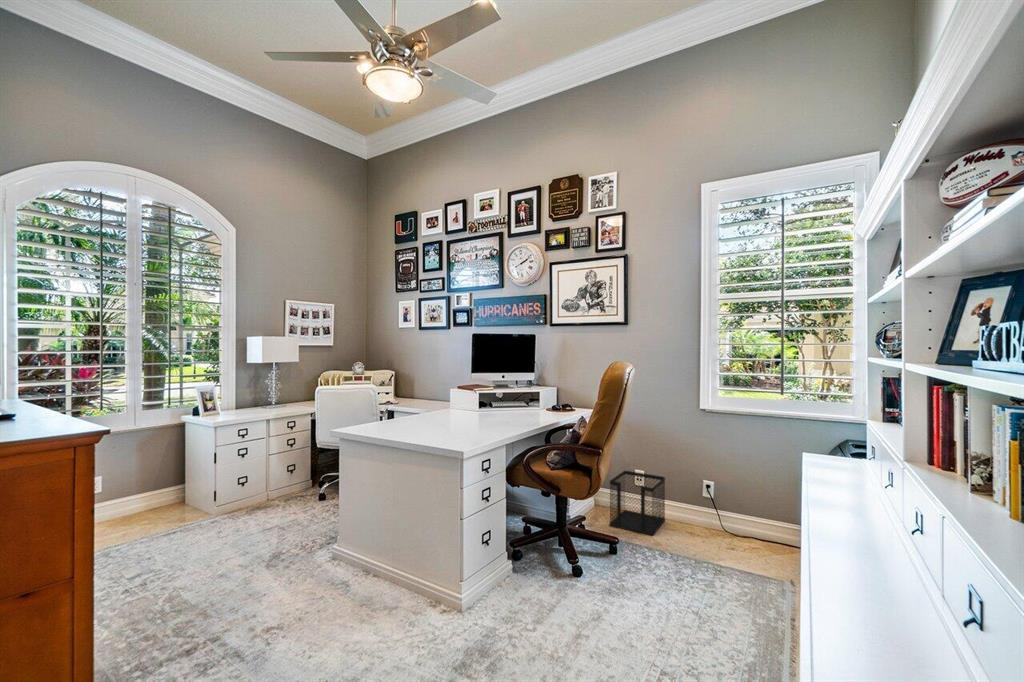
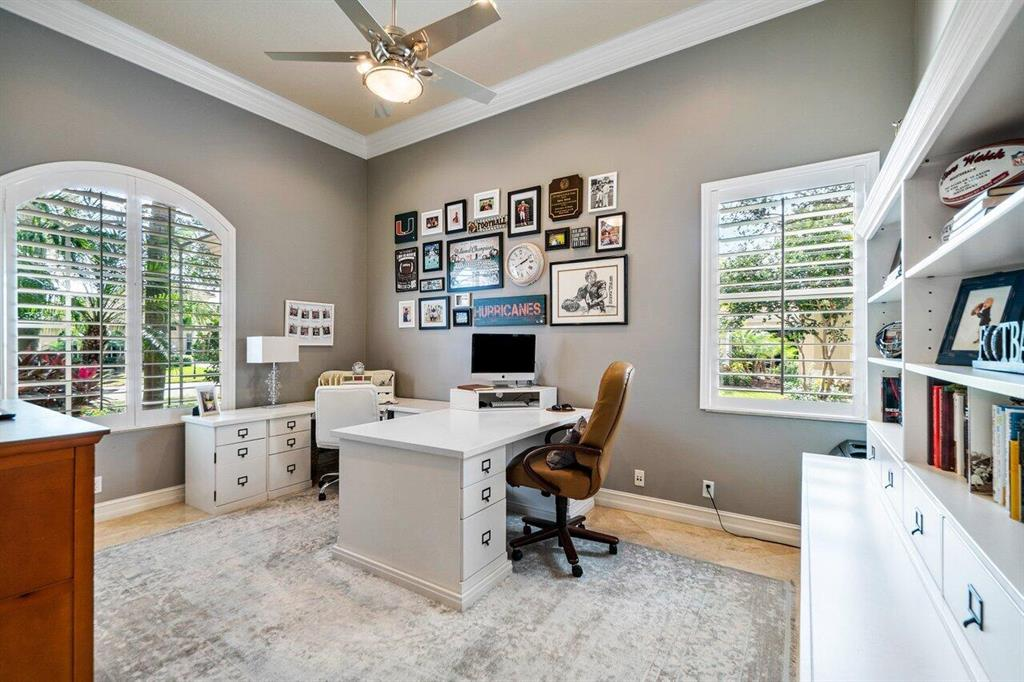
- wastebasket [608,470,666,537]
